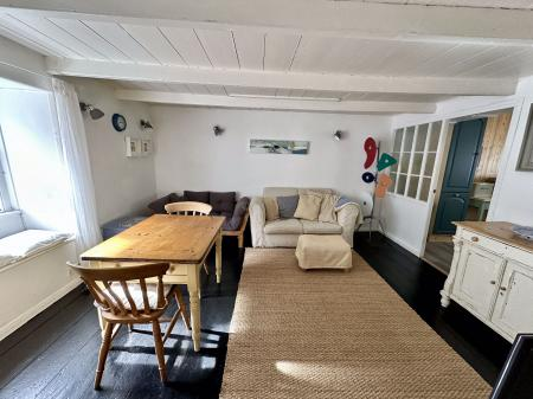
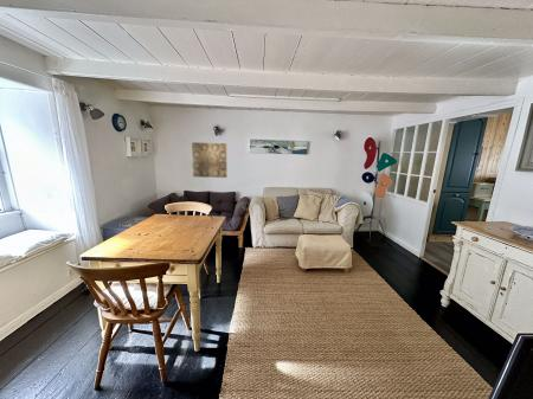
+ wall art [191,141,229,179]
